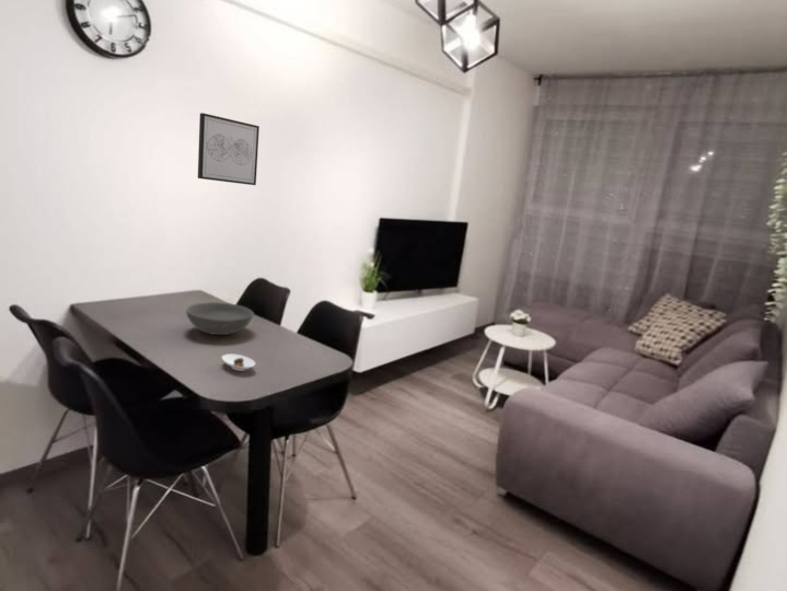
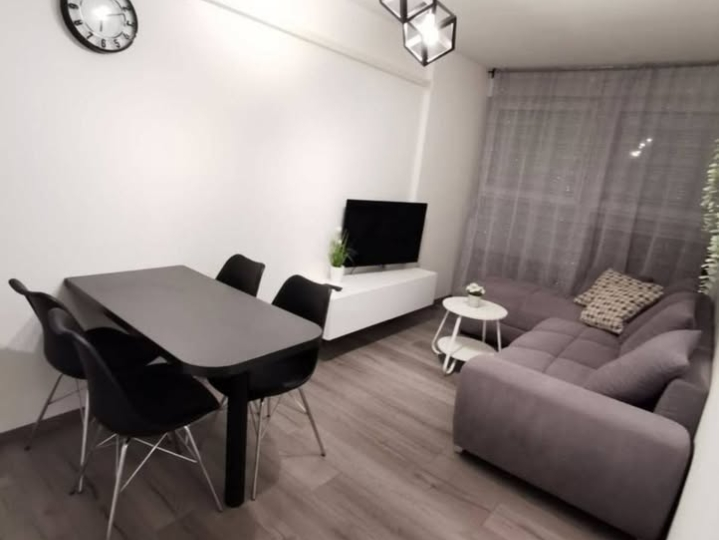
- bowl [185,301,255,336]
- saucer [221,352,256,372]
- wall art [197,112,261,186]
